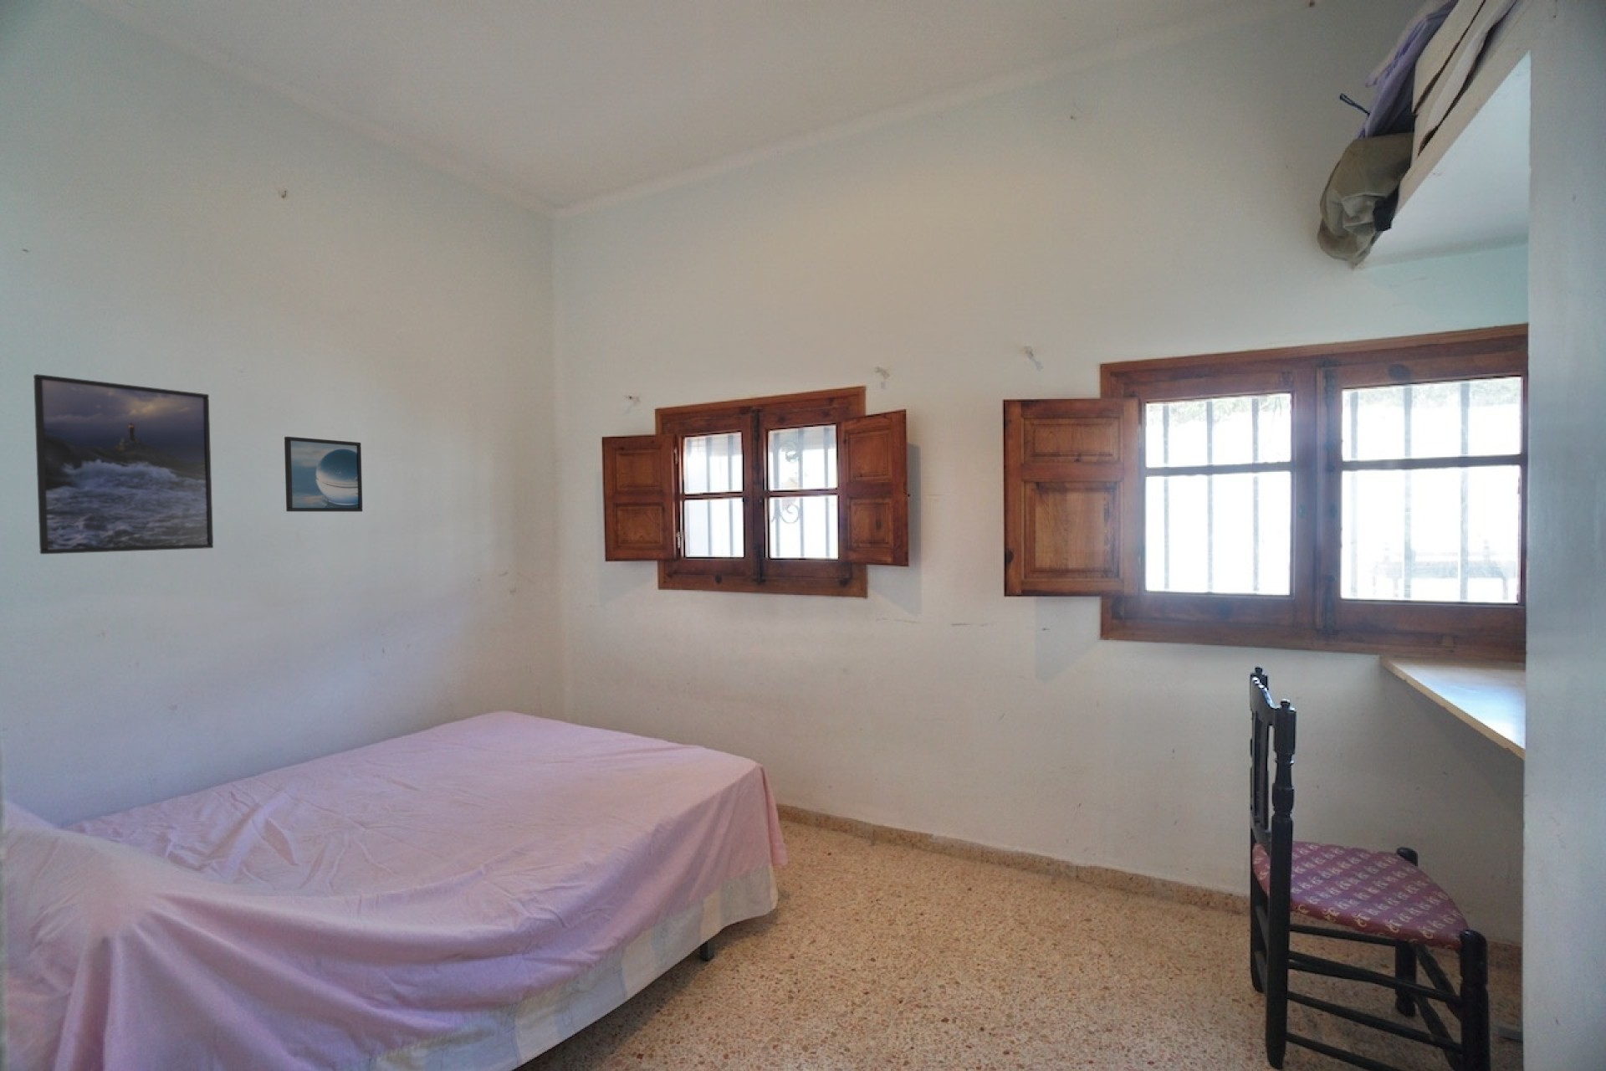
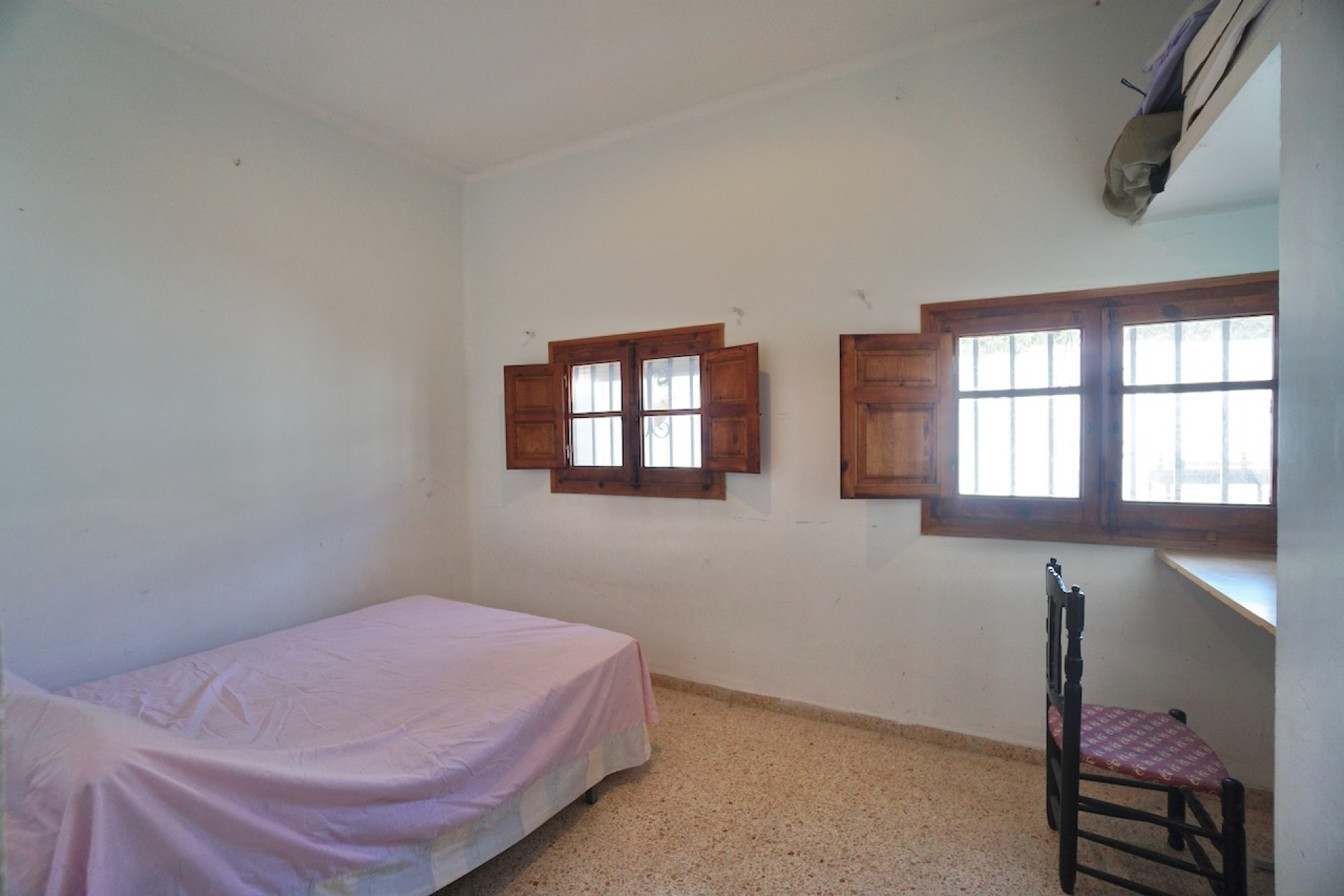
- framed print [32,373,214,555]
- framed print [283,436,363,513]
